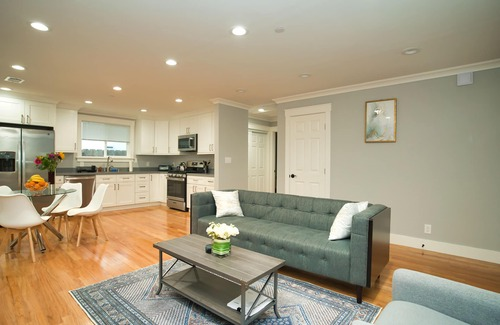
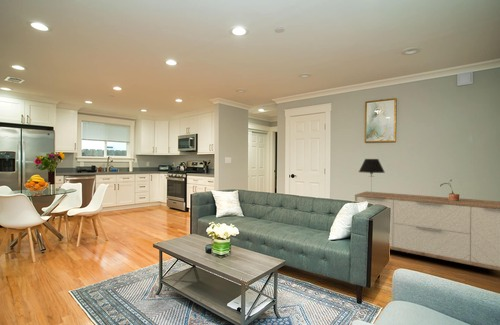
+ sideboard [354,190,500,271]
+ table lamp [358,158,386,189]
+ potted plant [439,179,460,201]
